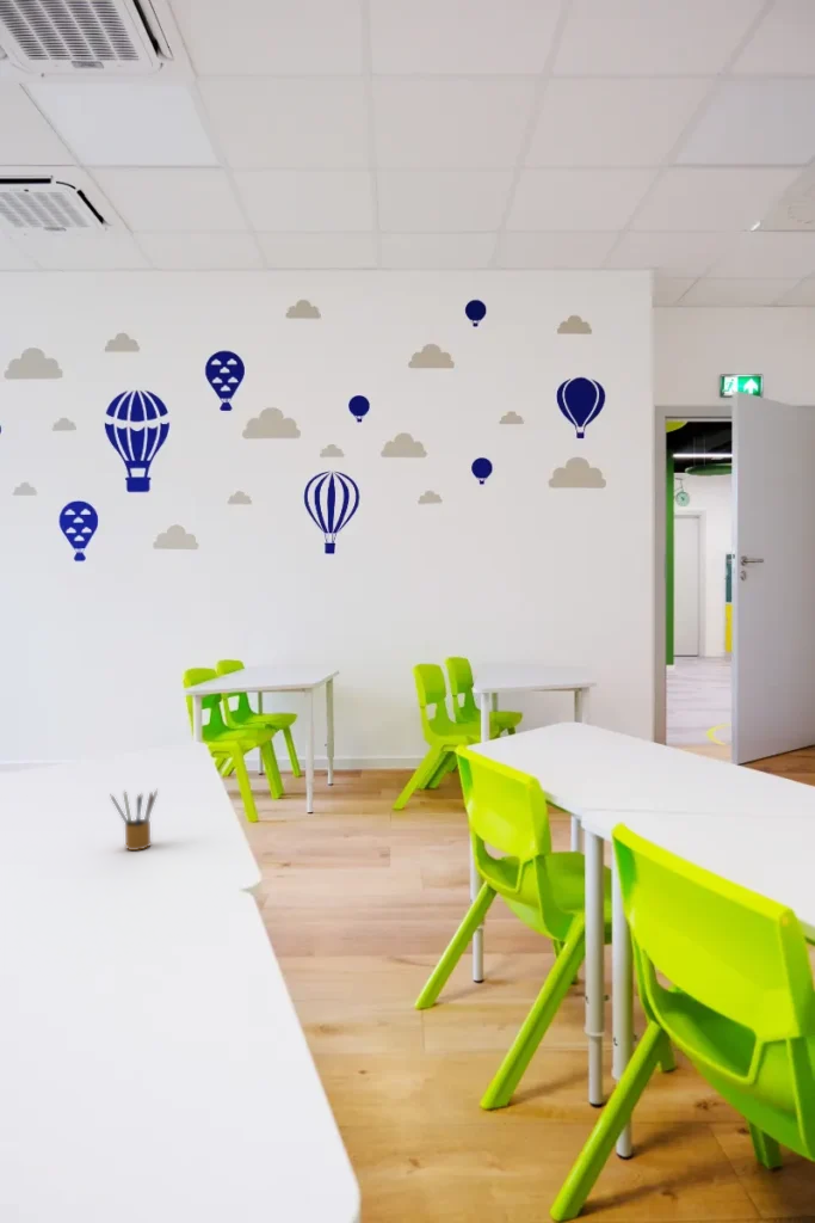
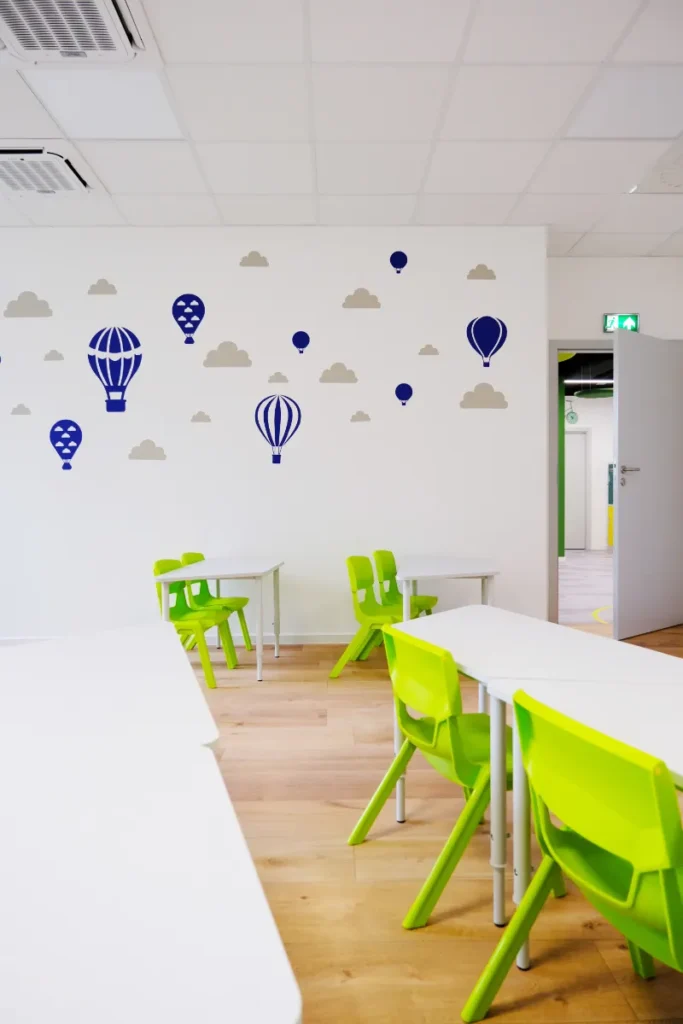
- pencil box [110,788,159,852]
